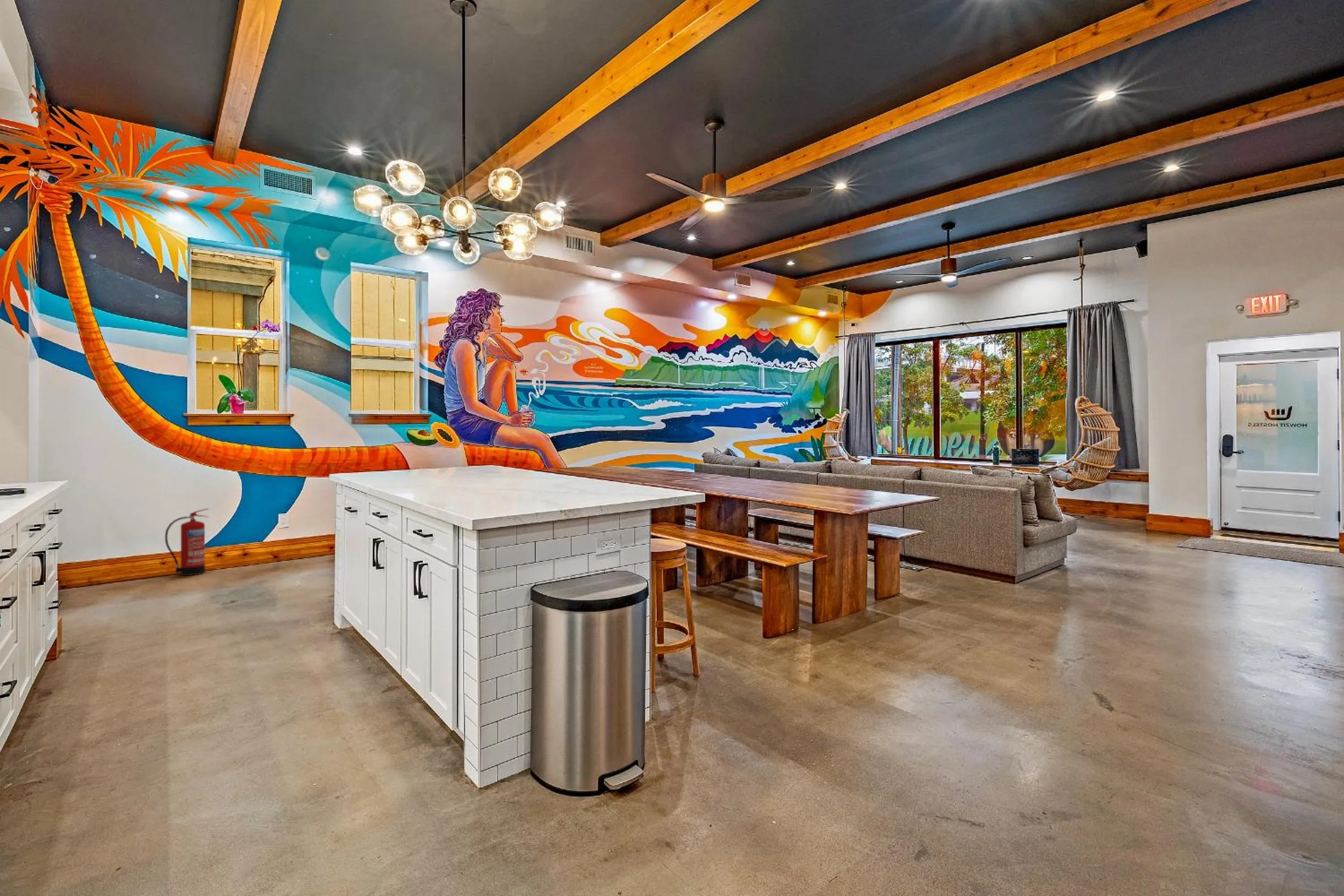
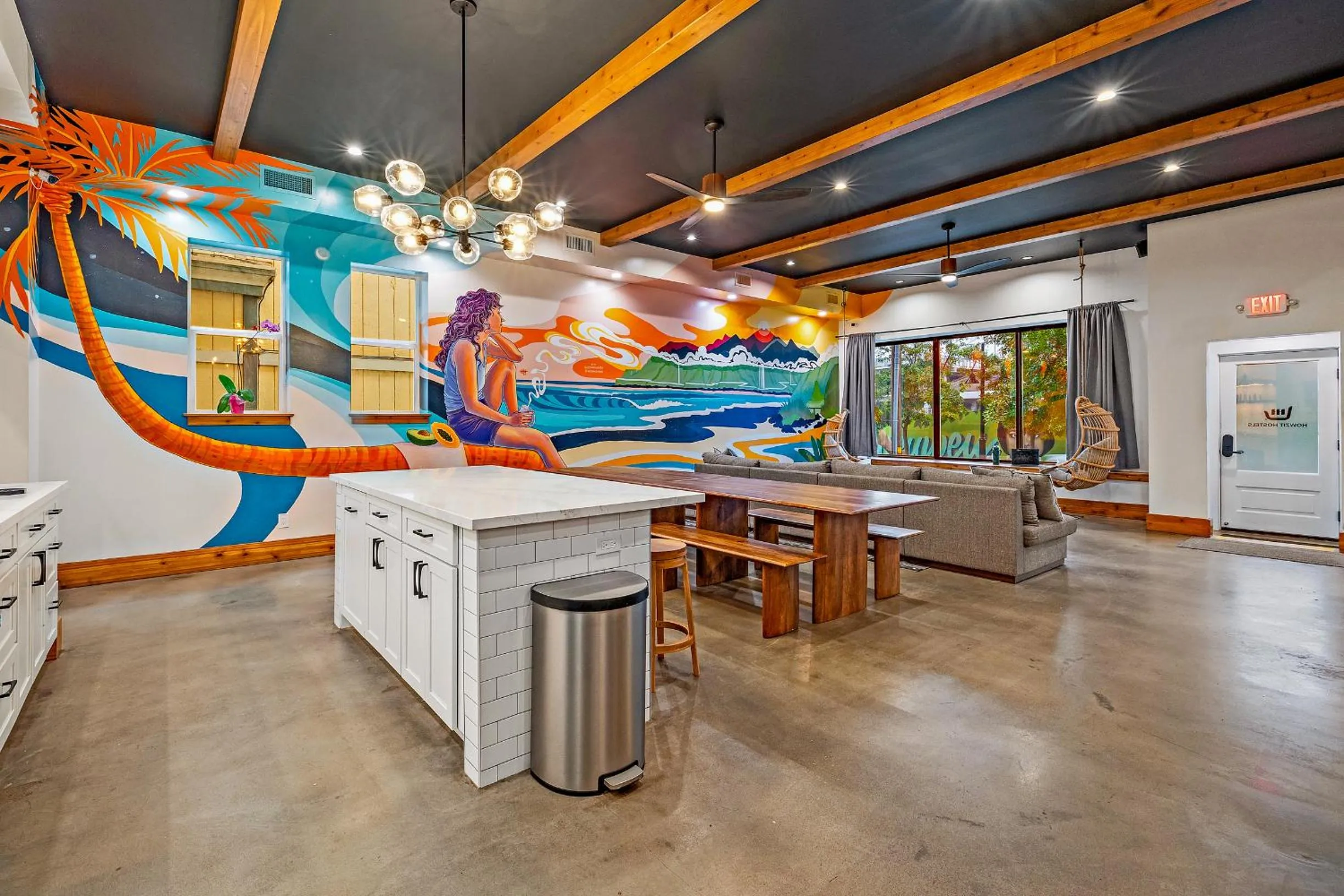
- fire extinguisher [165,508,209,576]
